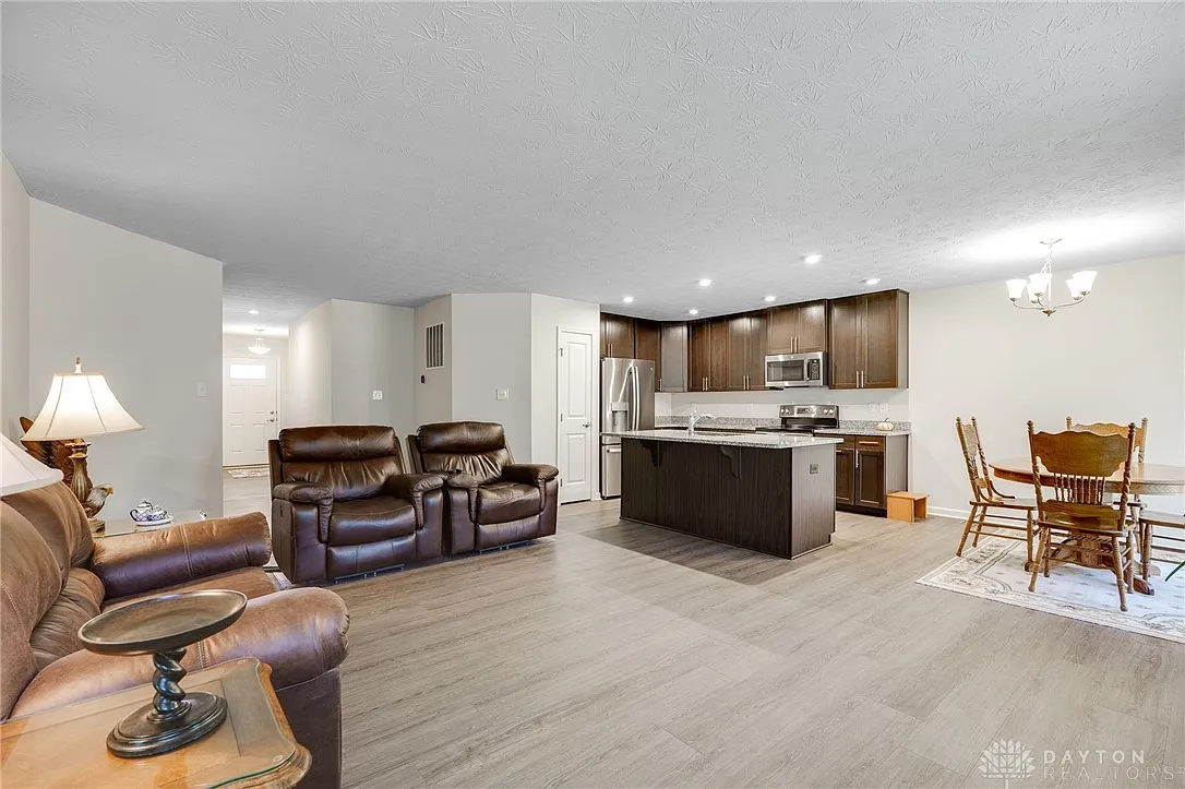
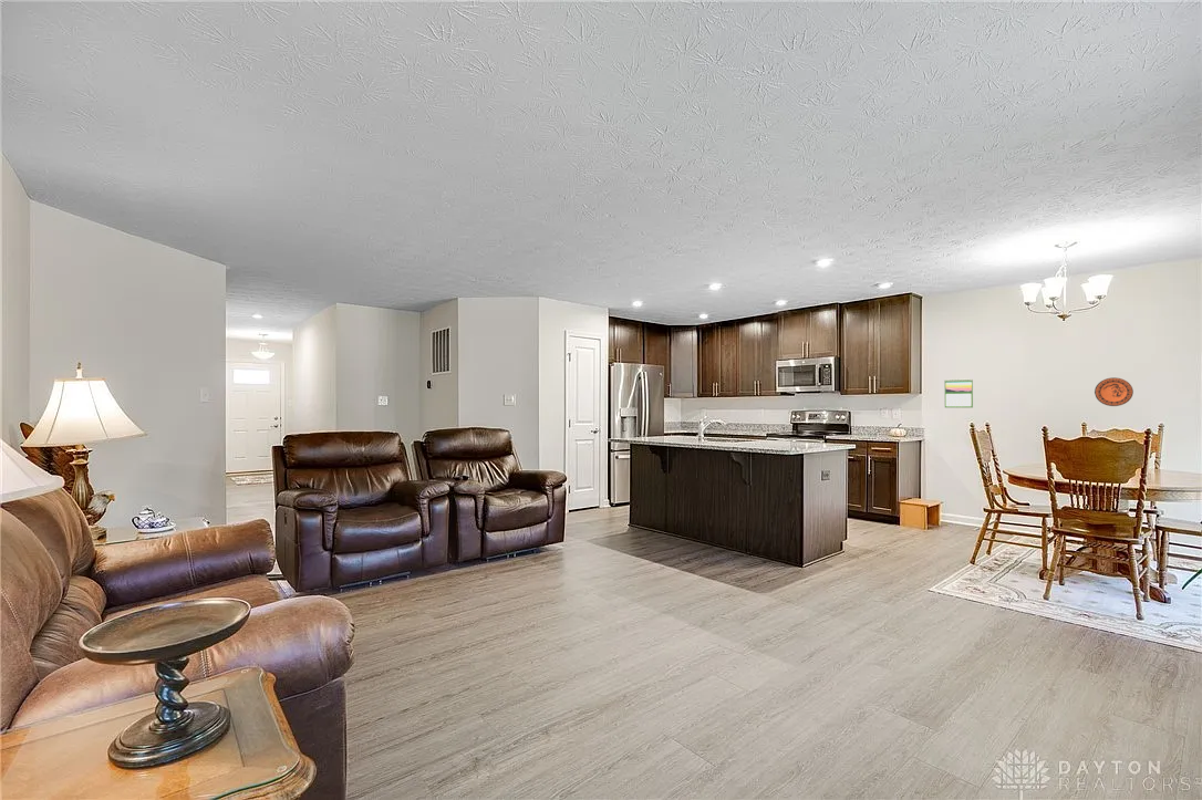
+ decorative plate [1094,376,1134,407]
+ calendar [944,377,974,408]
